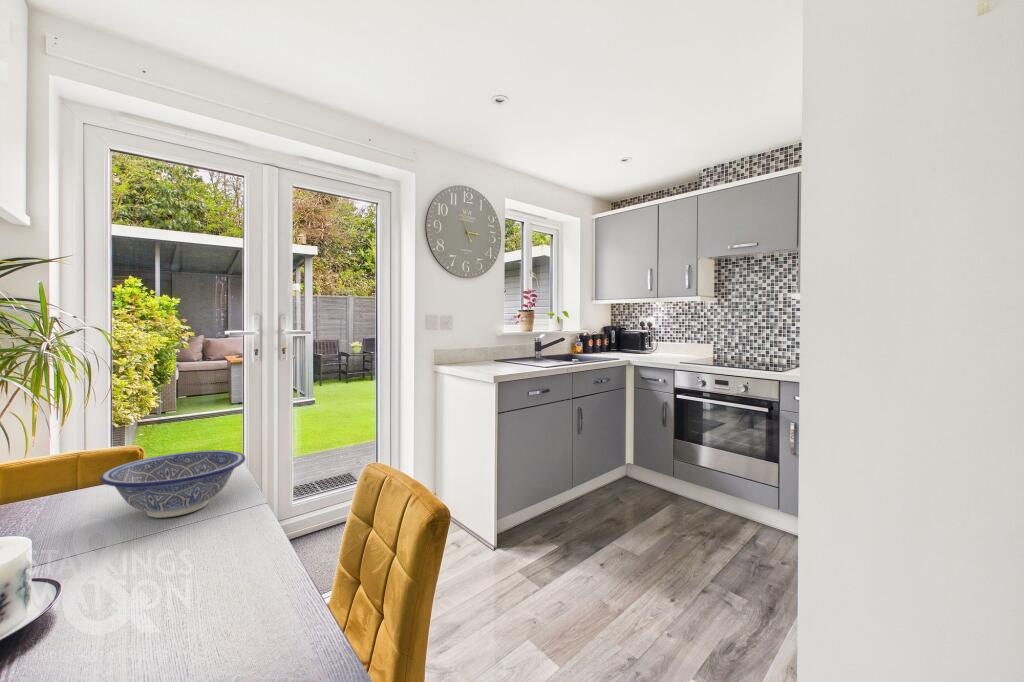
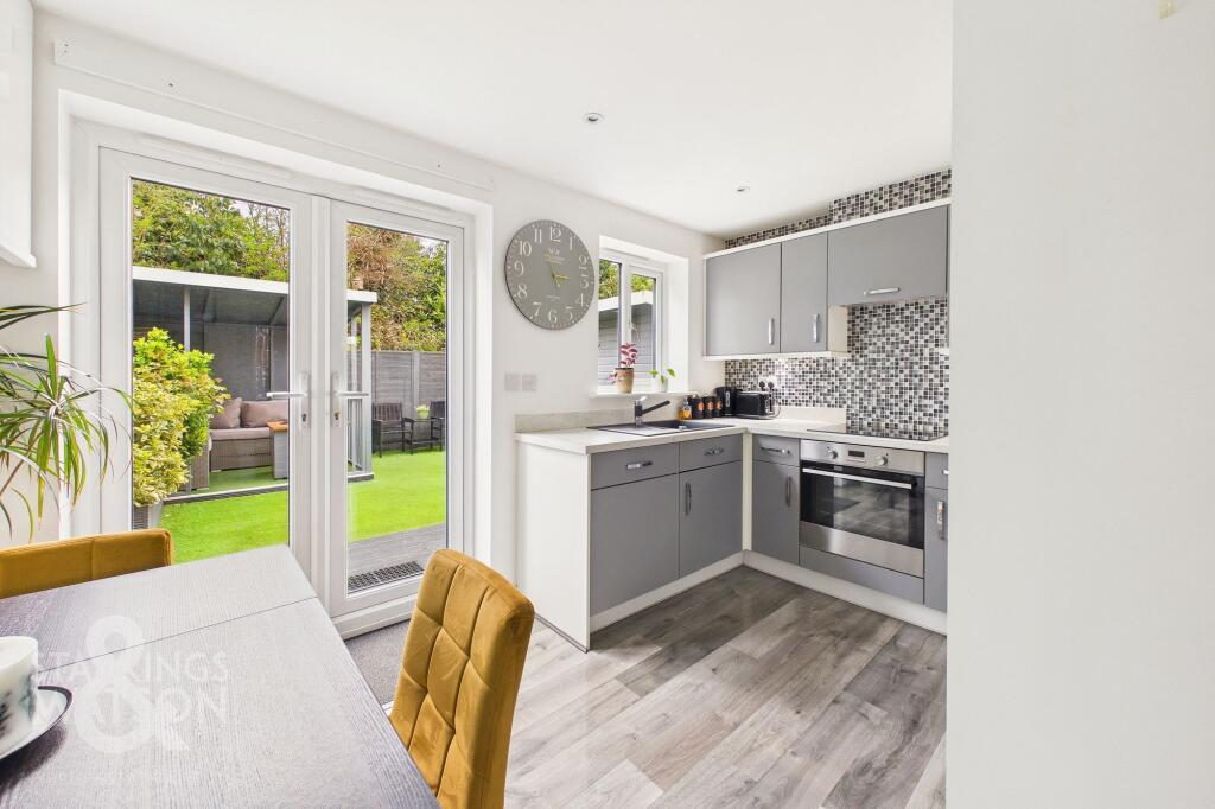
- decorative bowl [99,449,246,519]
